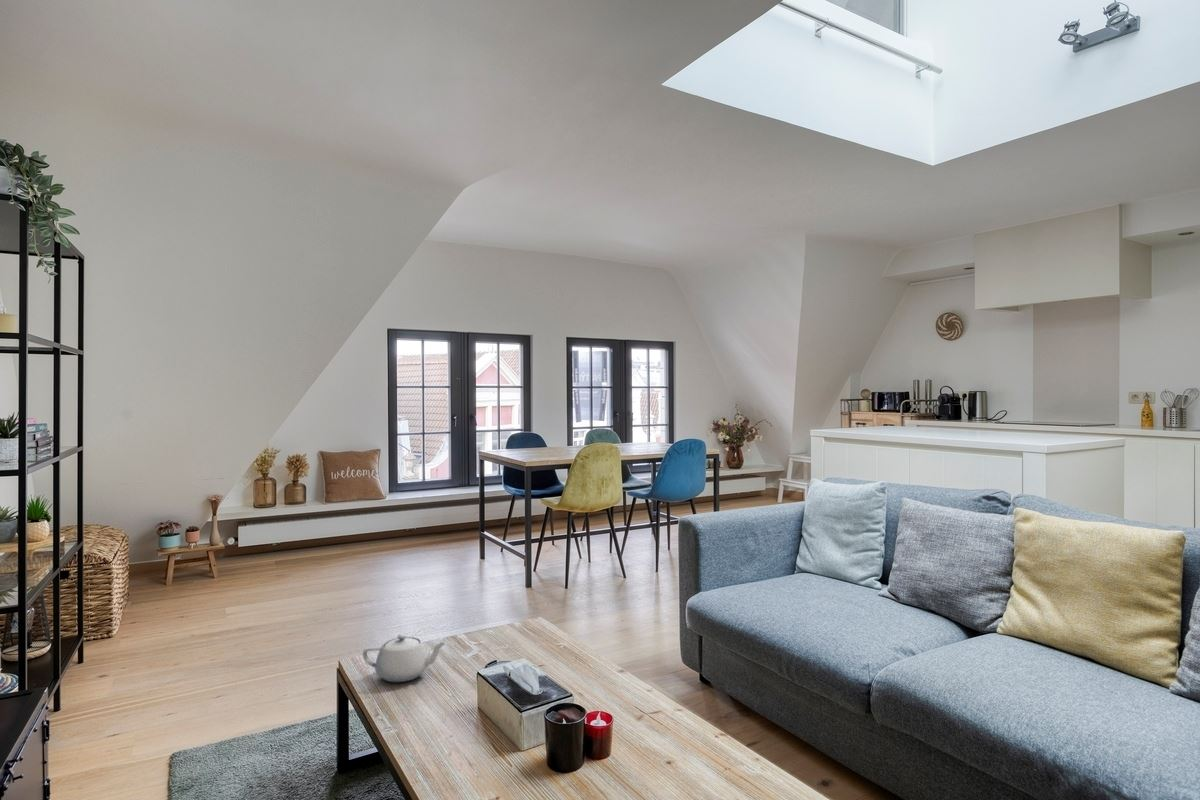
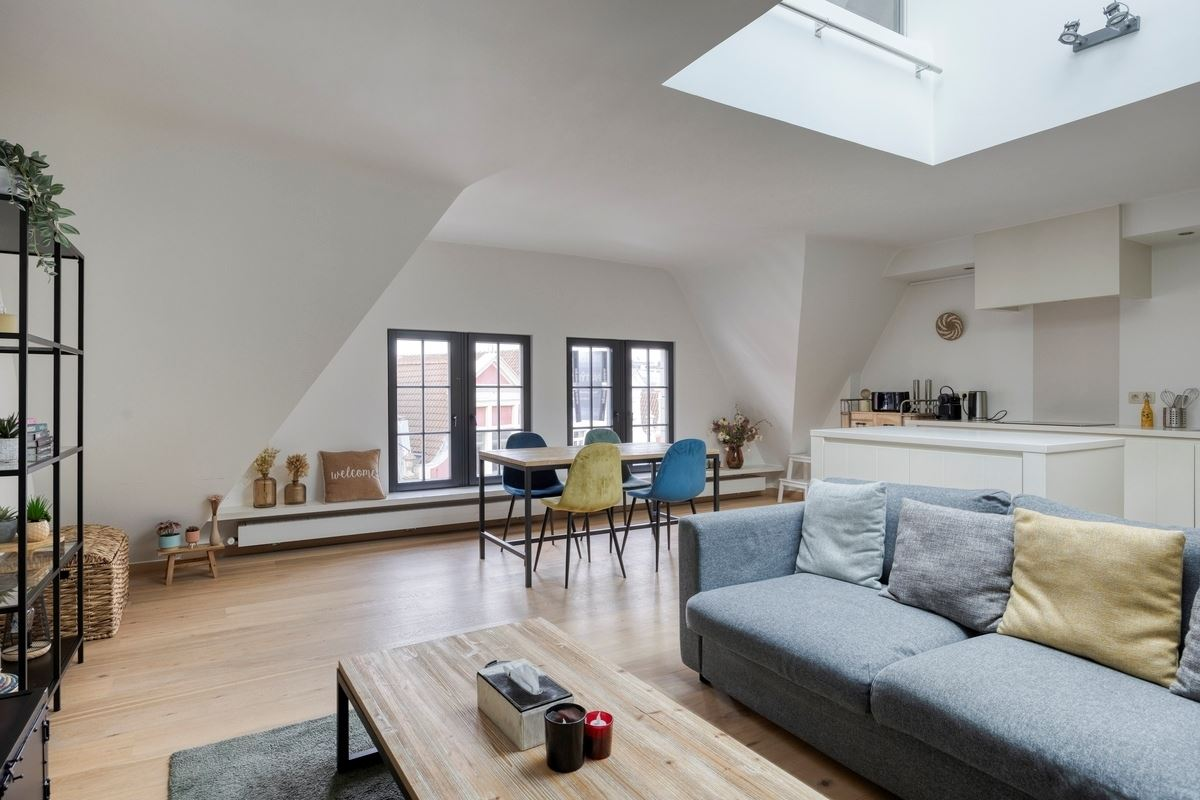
- teapot [362,633,447,683]
